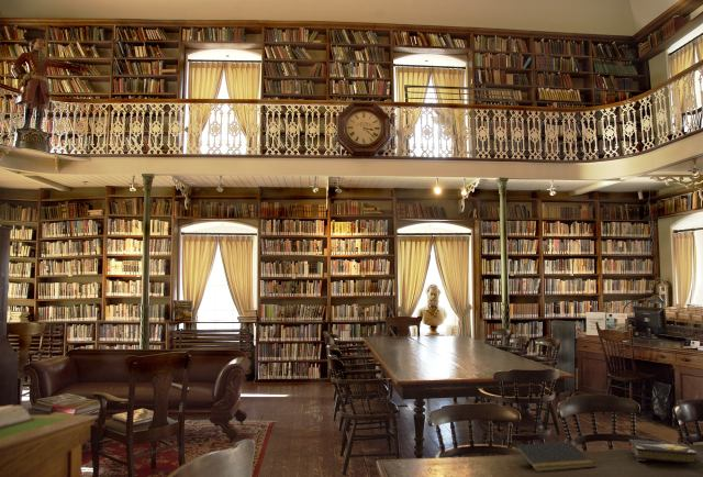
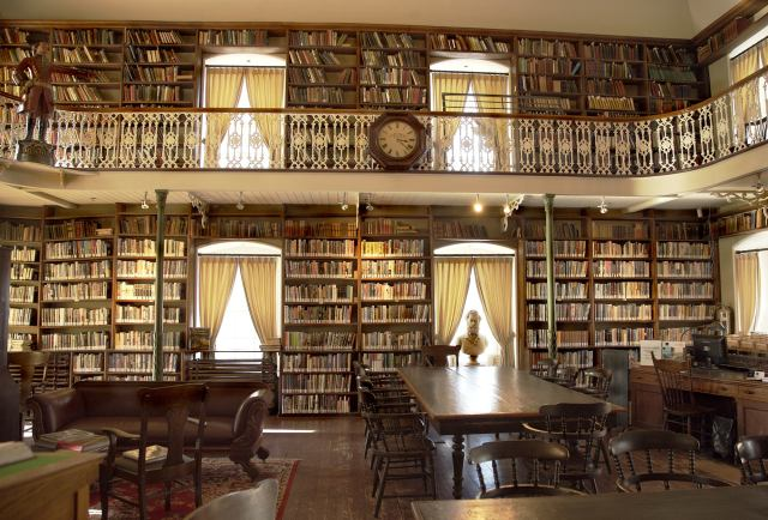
- notepad [513,441,596,473]
- hardback book [624,439,699,466]
